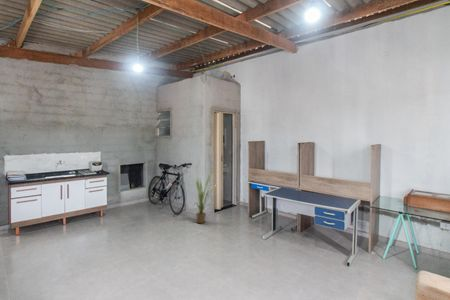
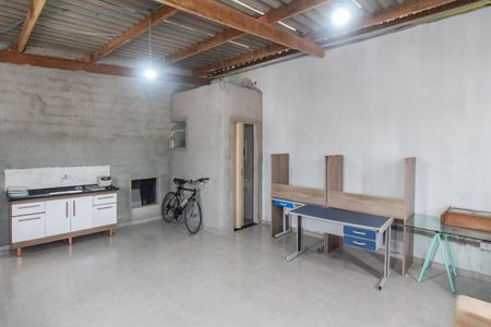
- house plant [192,172,216,224]
